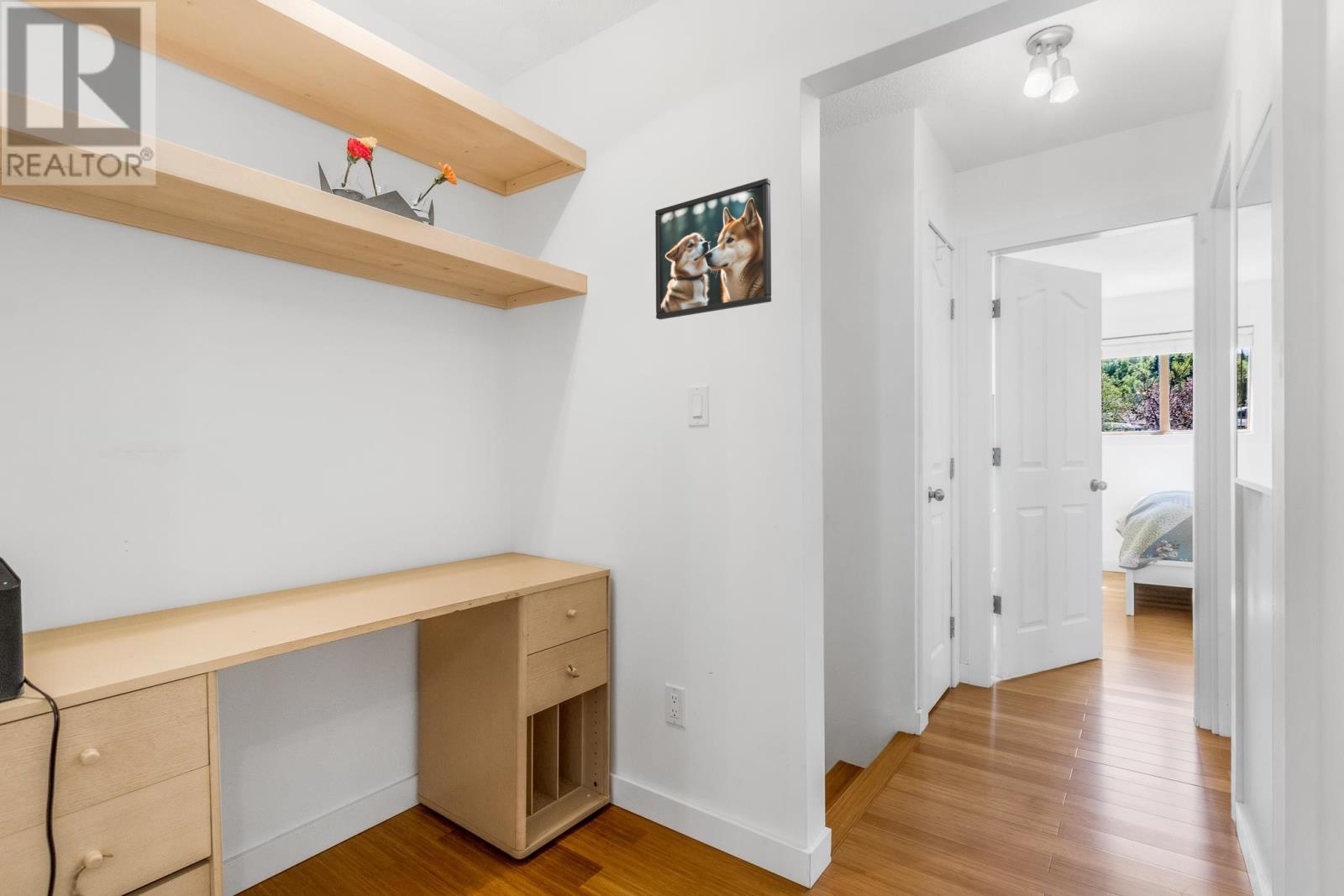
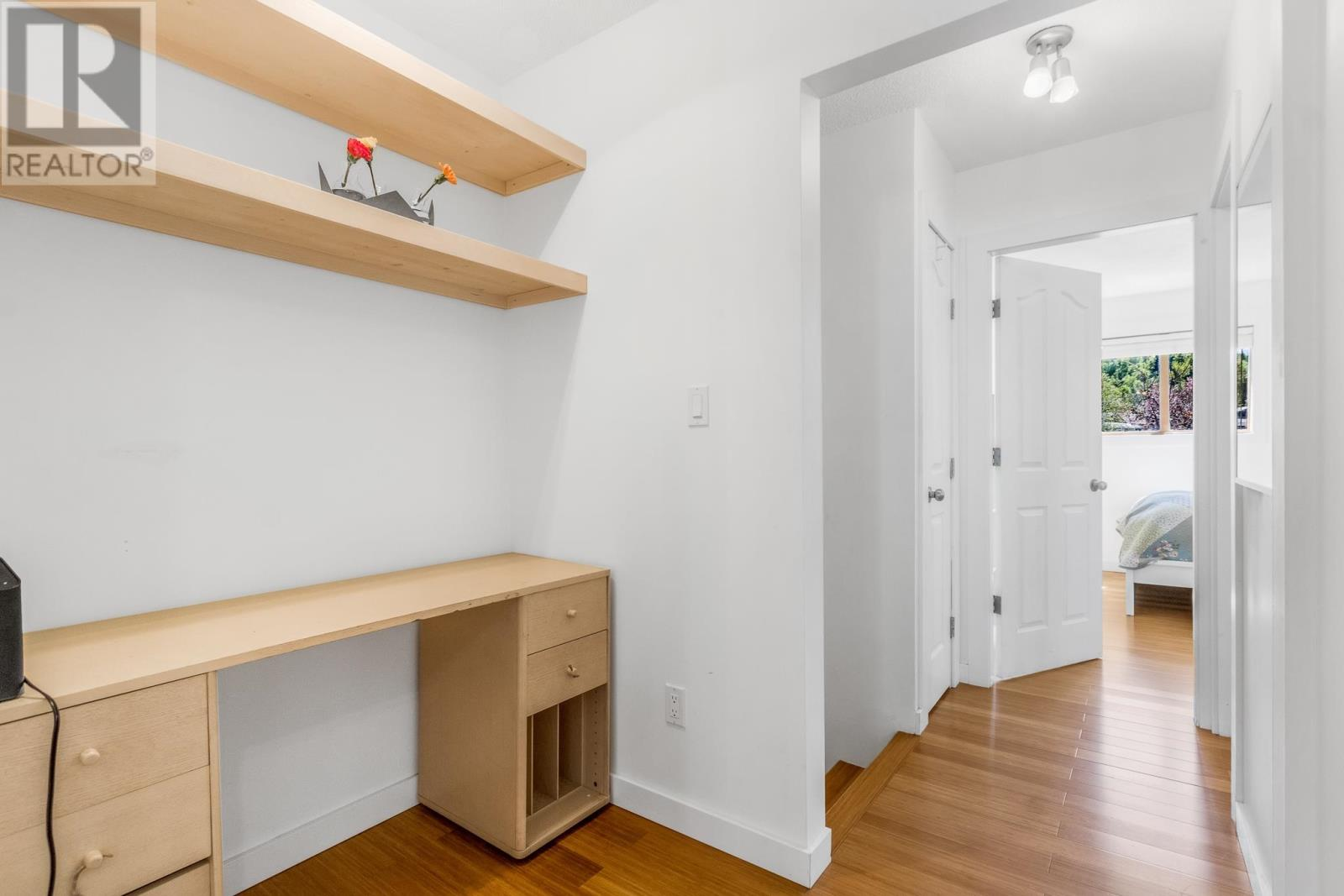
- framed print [654,177,772,320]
